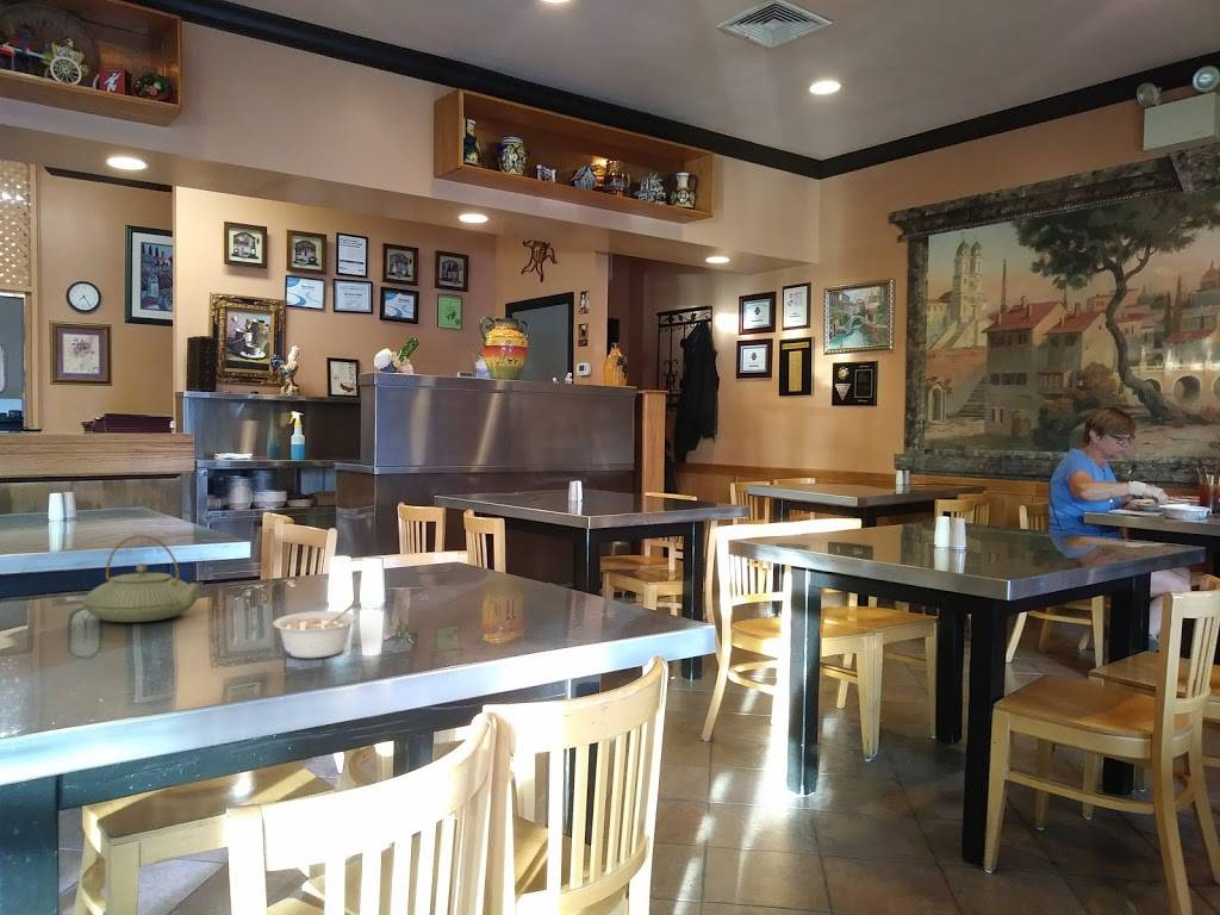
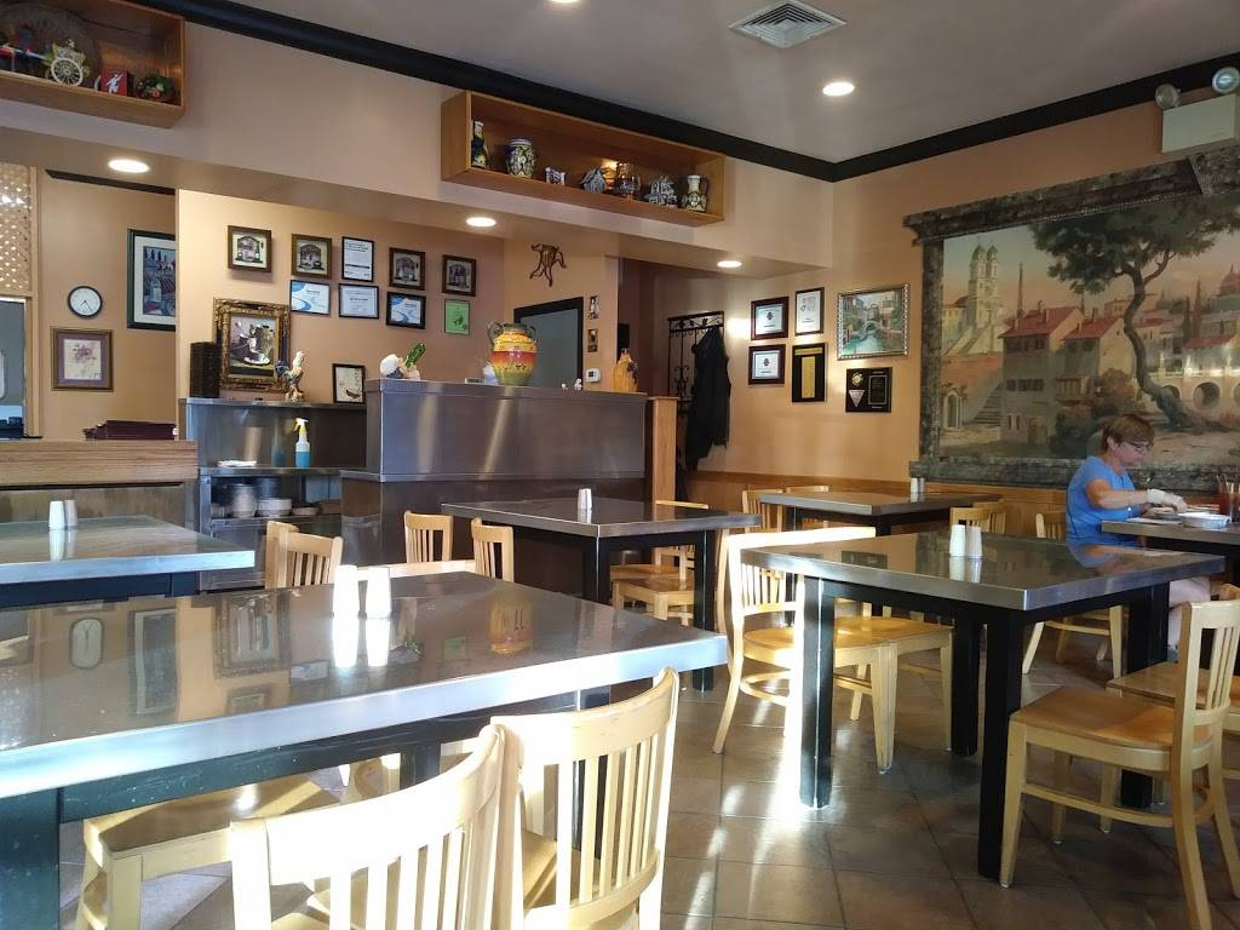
- legume [272,602,360,659]
- teapot [81,534,204,623]
